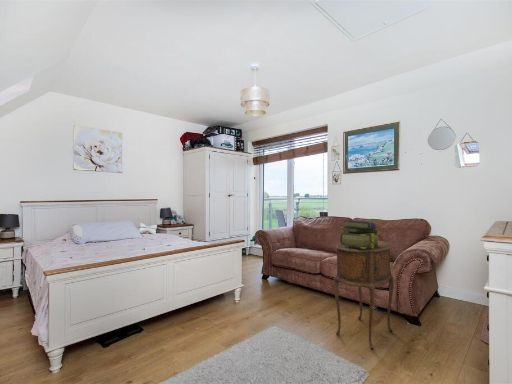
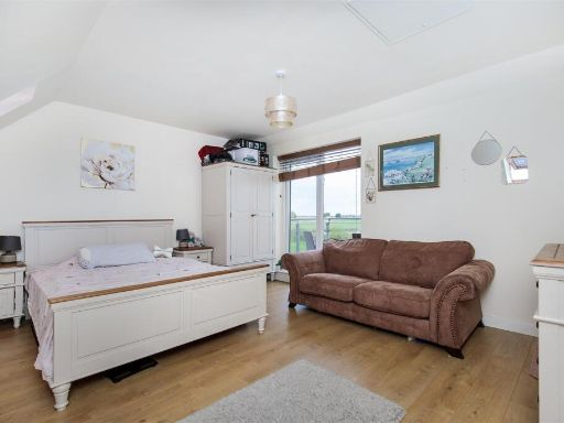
- stack of books [339,219,380,249]
- side table [333,239,395,350]
